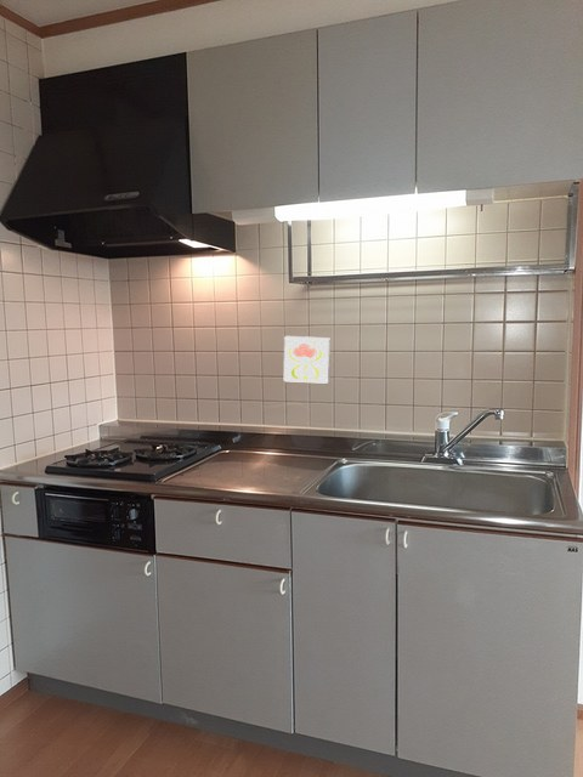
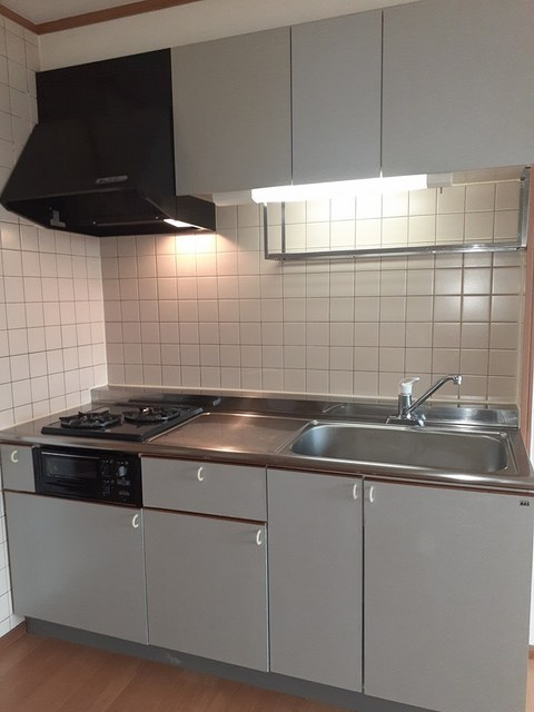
- decorative tile [283,335,332,385]
